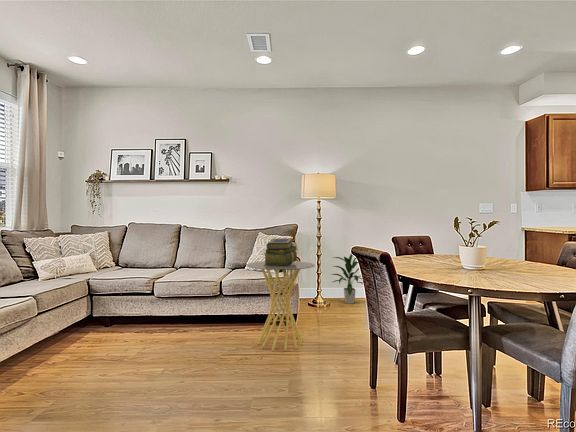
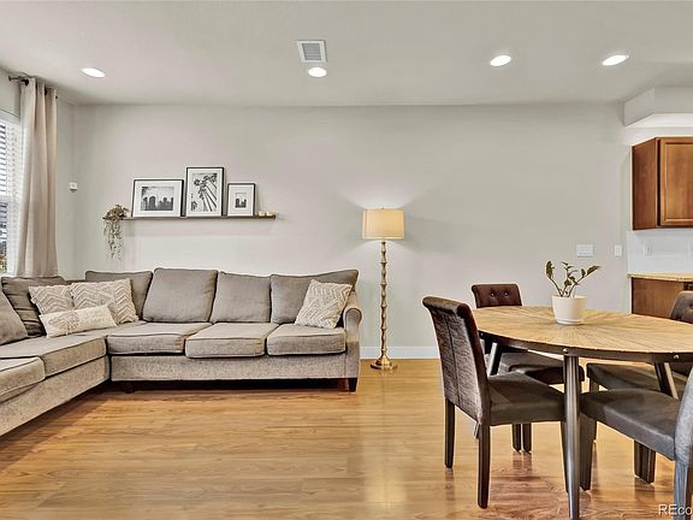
- stack of books [263,237,299,267]
- indoor plant [330,253,364,304]
- side table [245,260,316,352]
